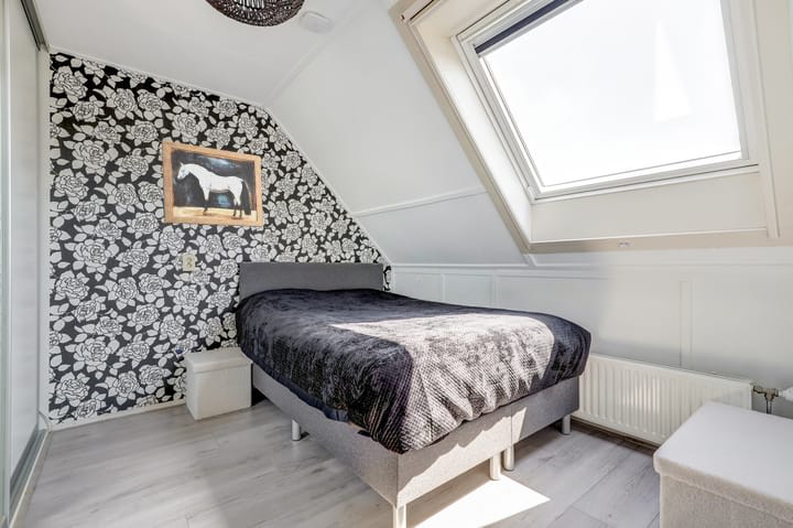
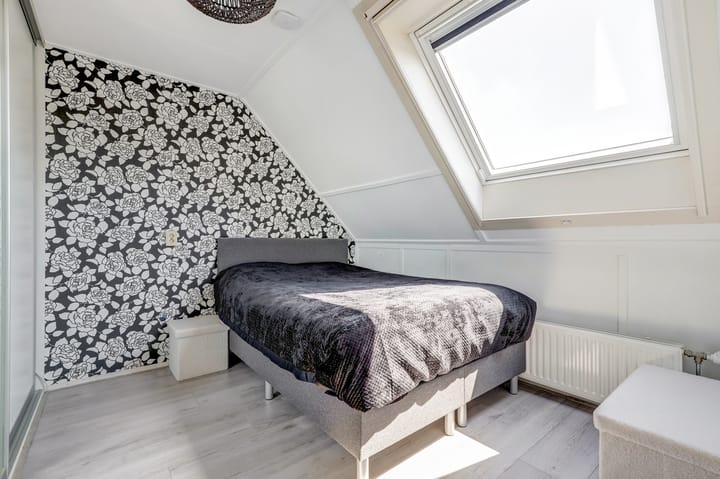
- wall art [161,140,264,228]
